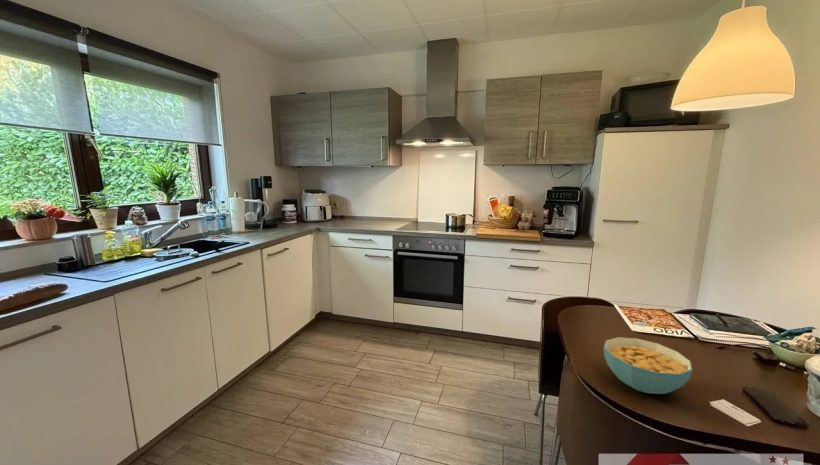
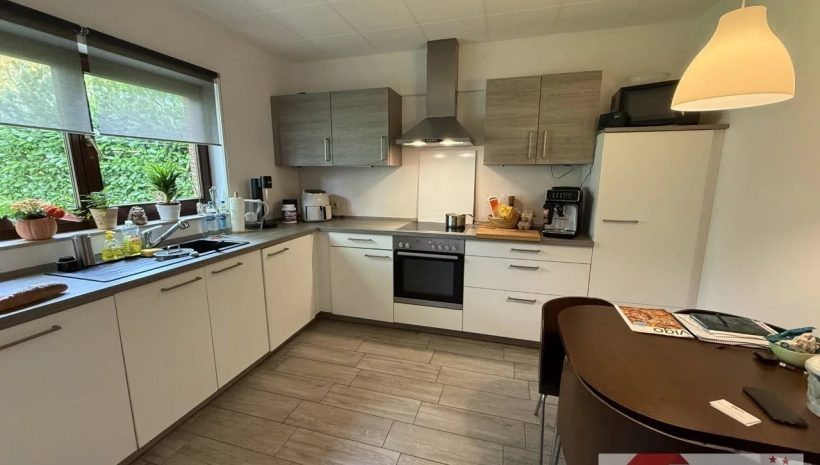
- cereal bowl [603,336,693,395]
